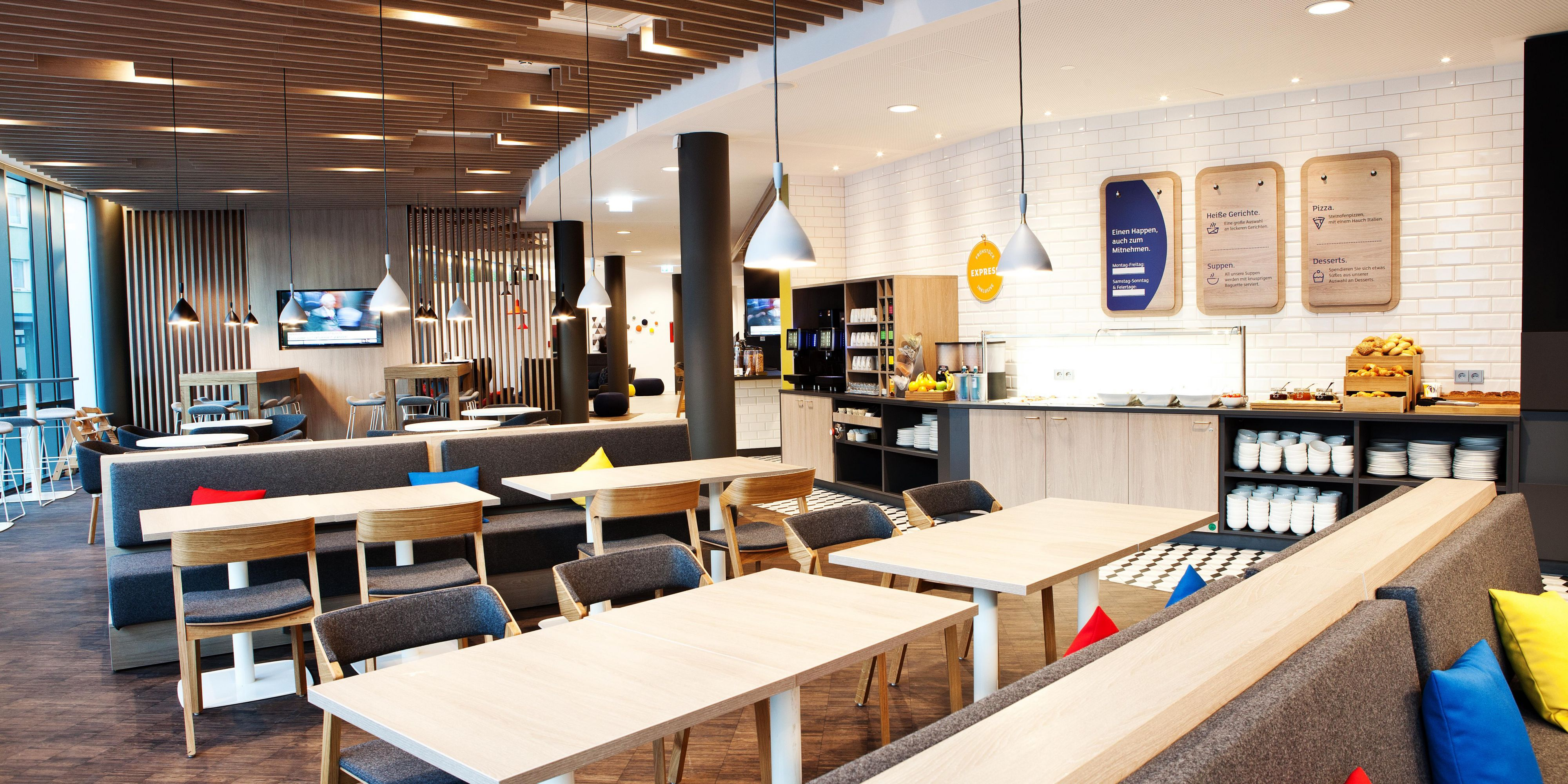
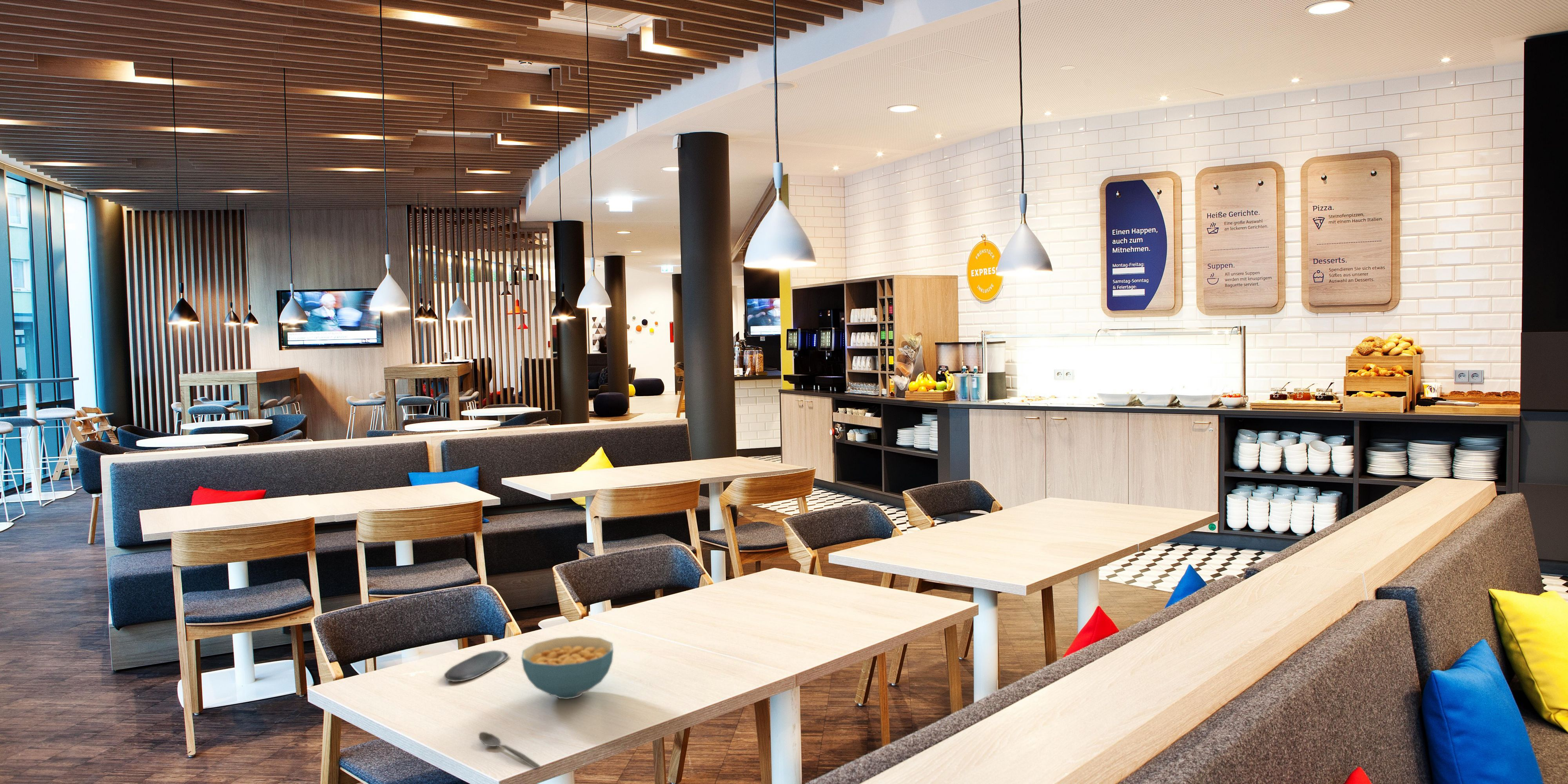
+ oval tray [444,650,509,682]
+ spoon [478,731,541,769]
+ cereal bowl [521,636,614,699]
